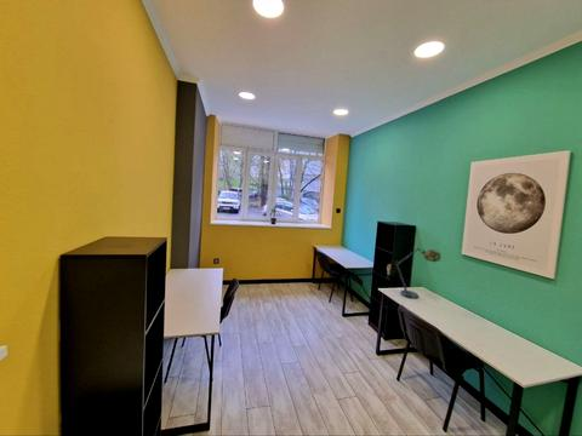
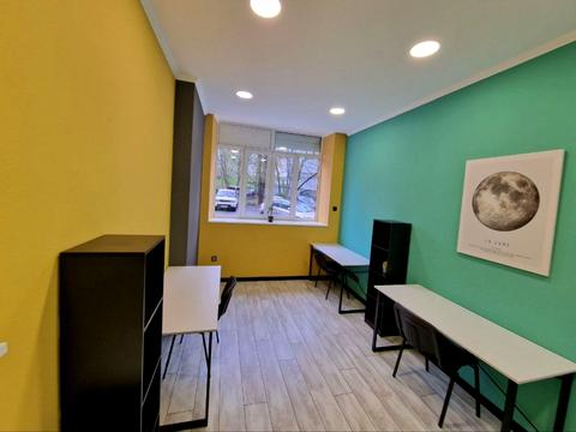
- desk lamp [393,243,443,299]
